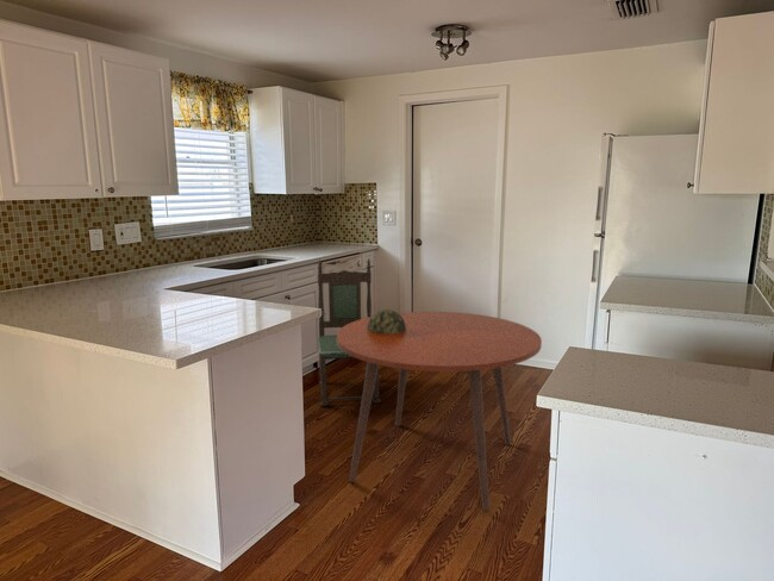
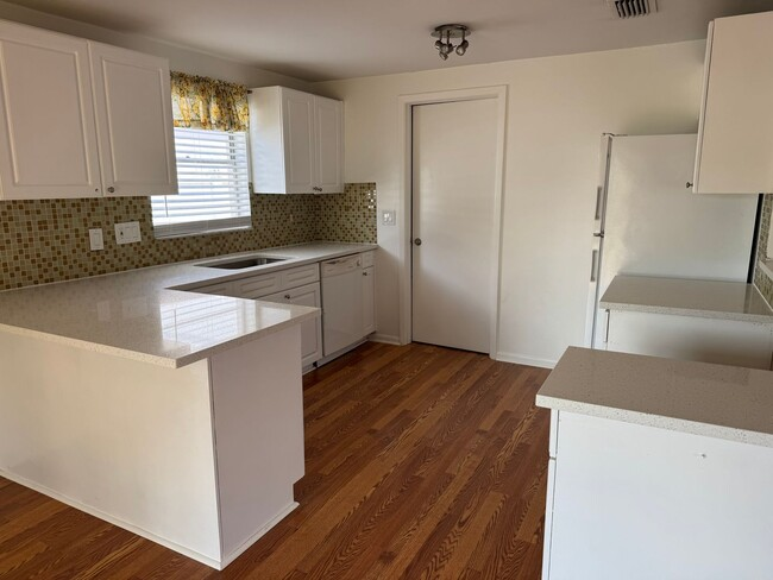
- decorative bowl [367,308,406,335]
- dining table [336,311,543,512]
- dining chair [317,257,381,407]
